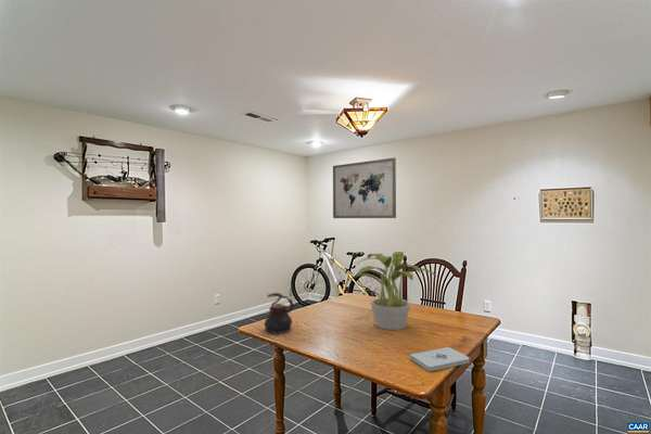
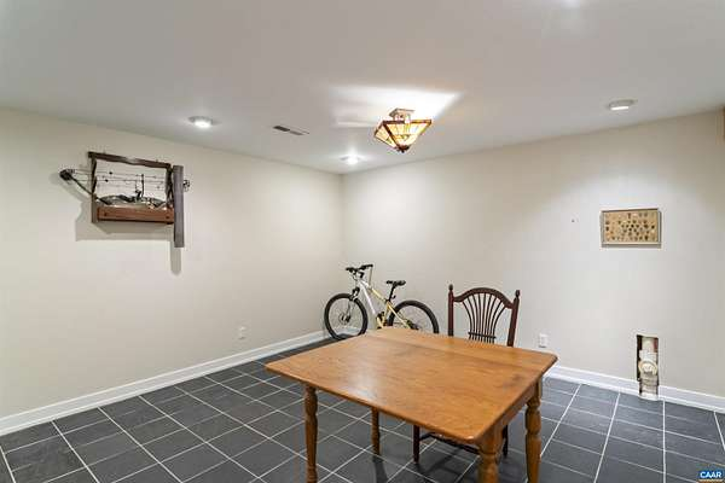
- teapot [263,292,295,334]
- wall art [332,156,397,219]
- potted plant [348,251,438,331]
- notepad [409,346,471,372]
